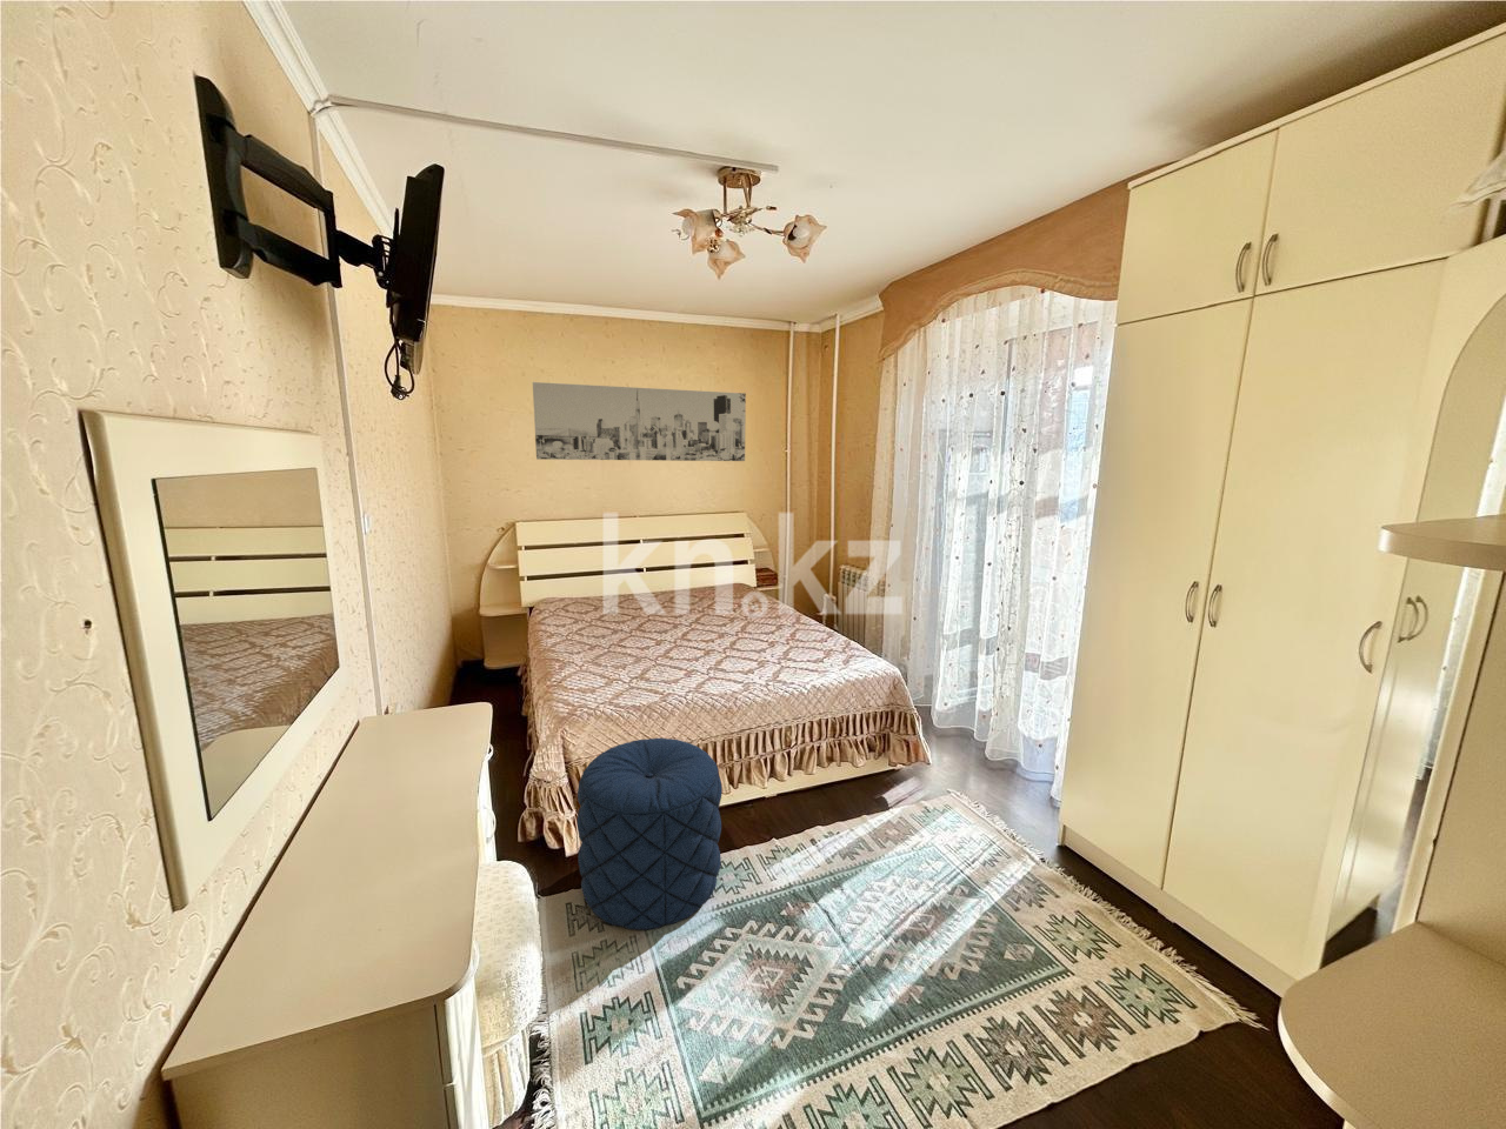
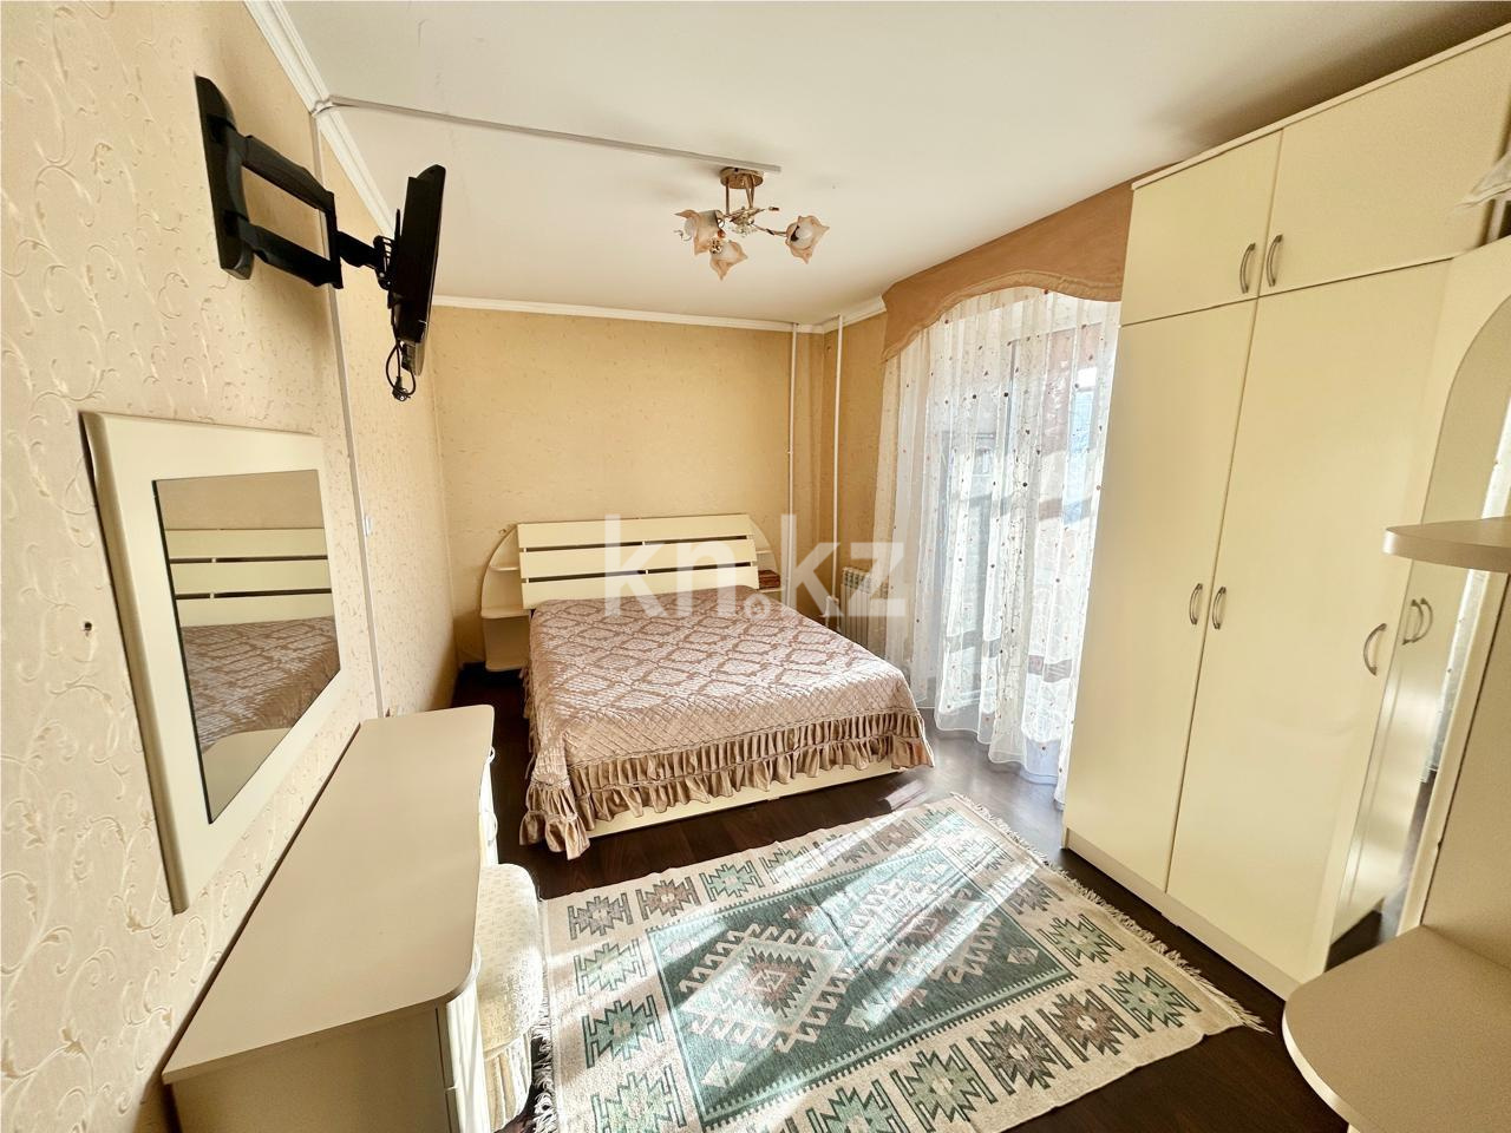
- pouf [575,738,723,931]
- wall art [531,381,747,463]
